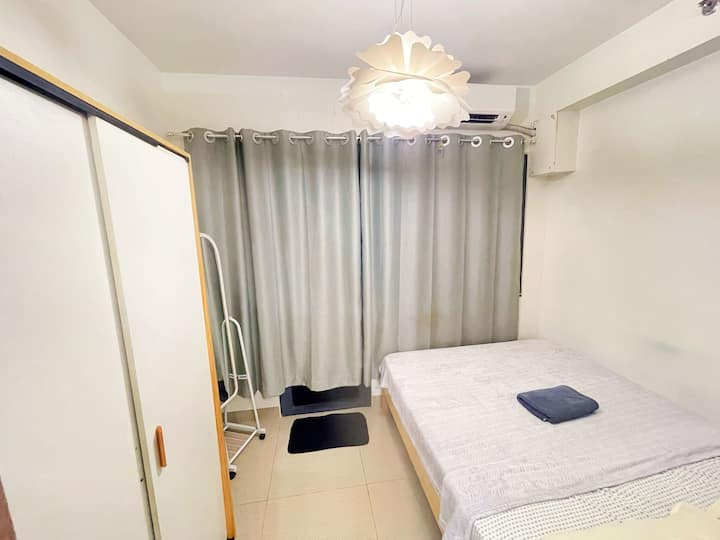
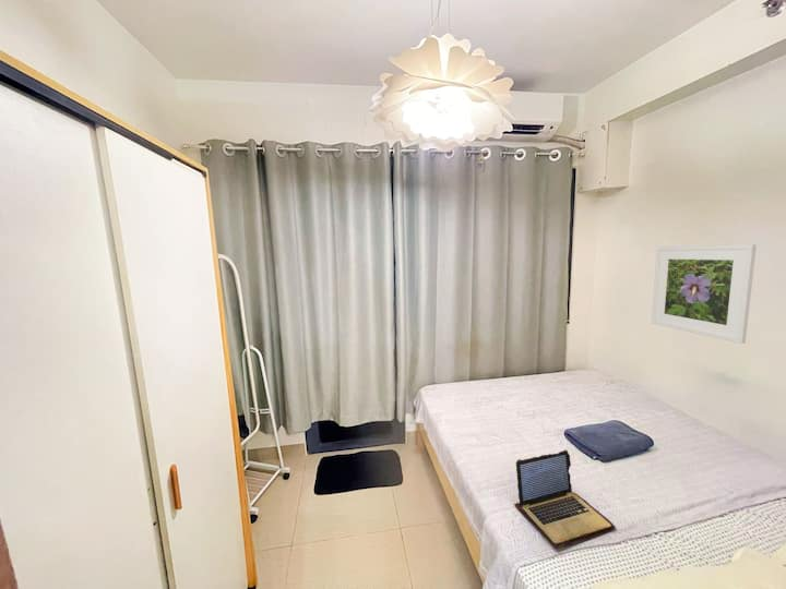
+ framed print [651,243,758,345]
+ laptop [513,448,617,549]
